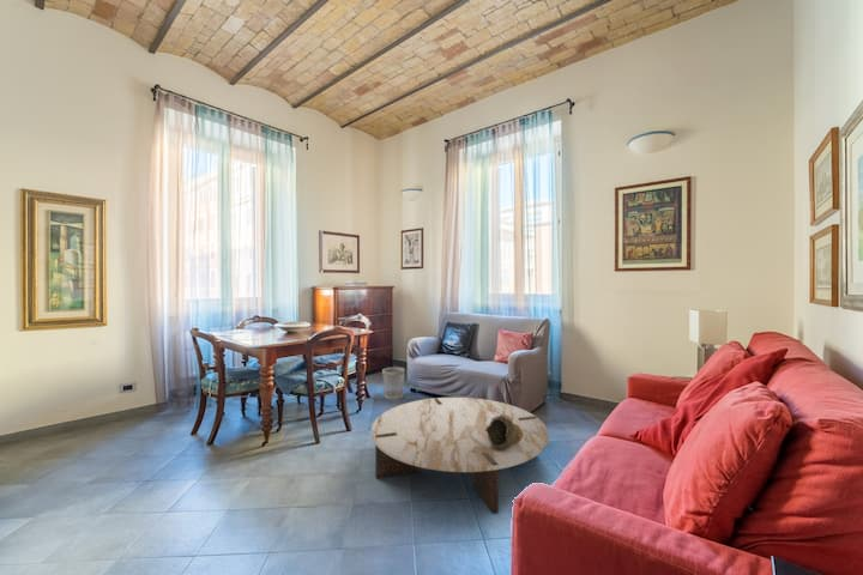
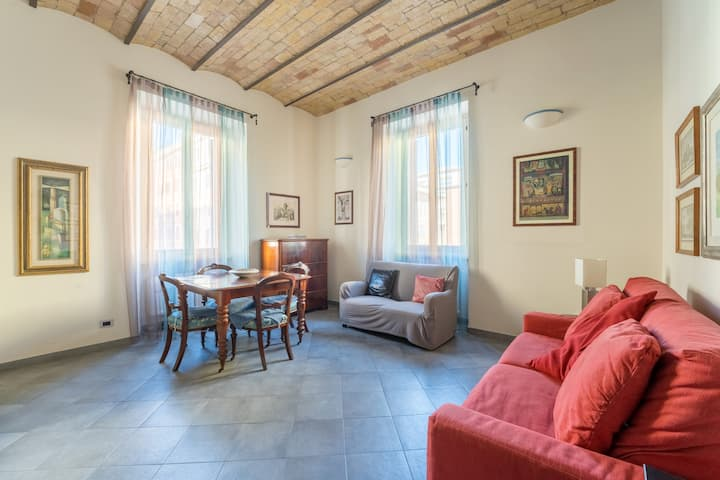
- decorative bowl [485,416,523,452]
- wastebasket [381,365,406,400]
- coffee table [370,397,550,515]
